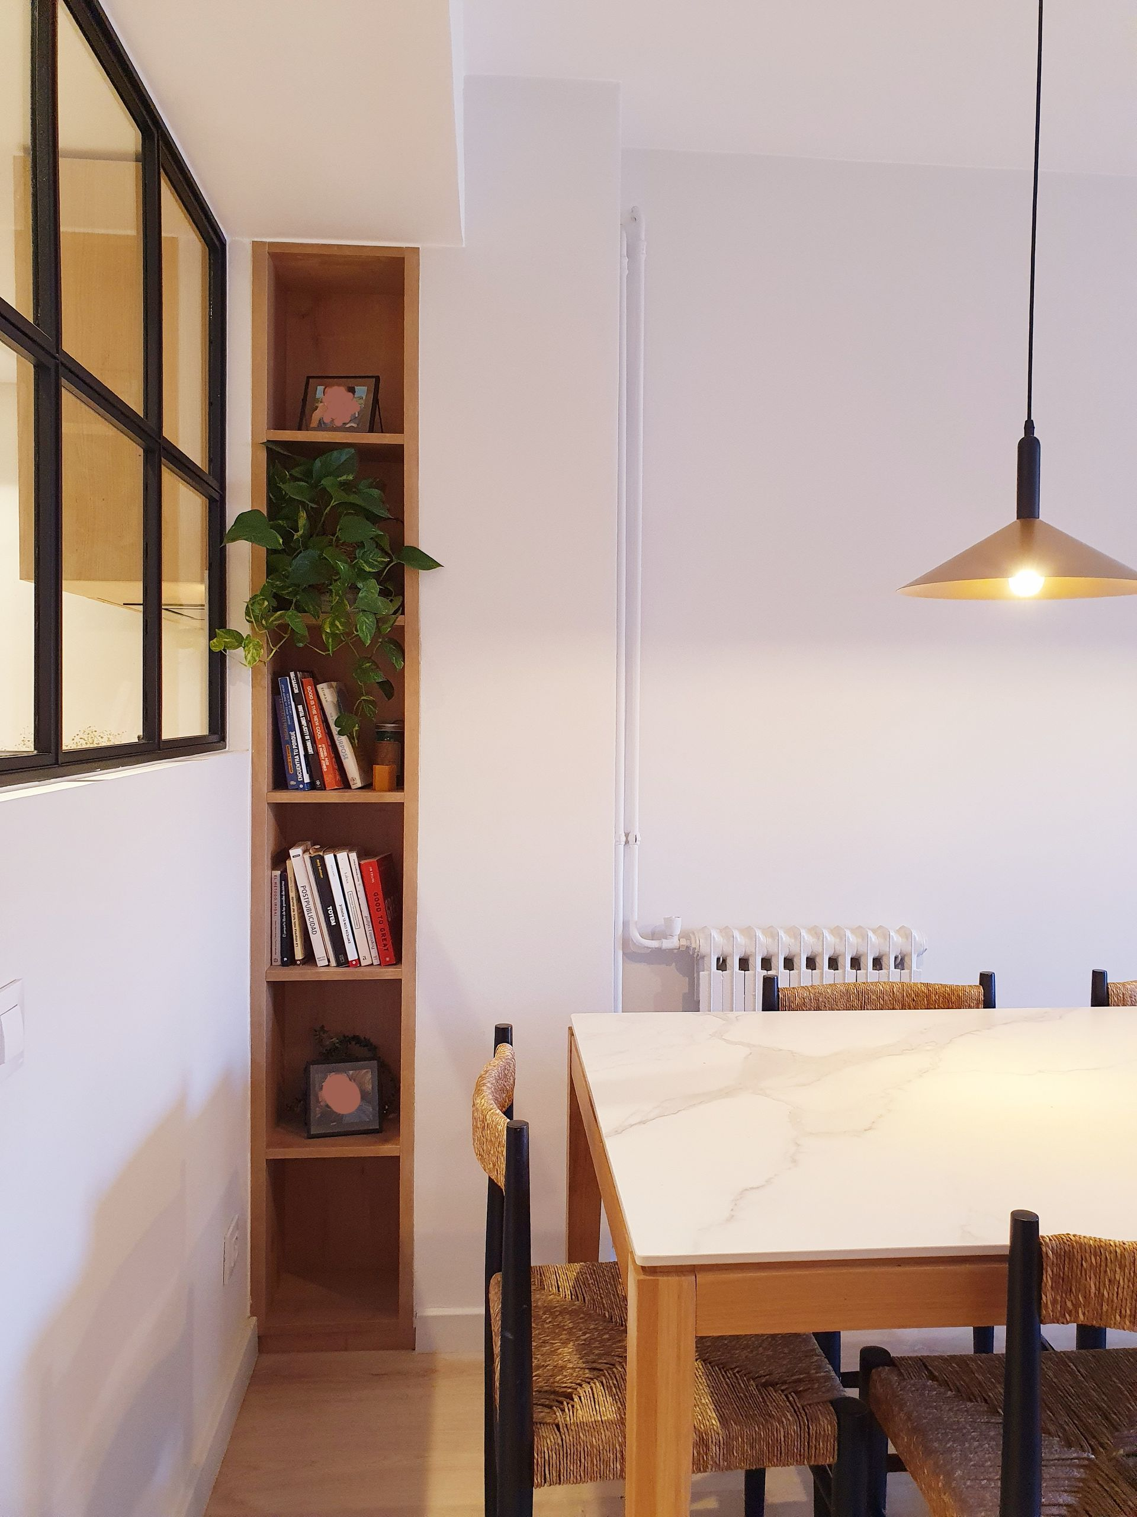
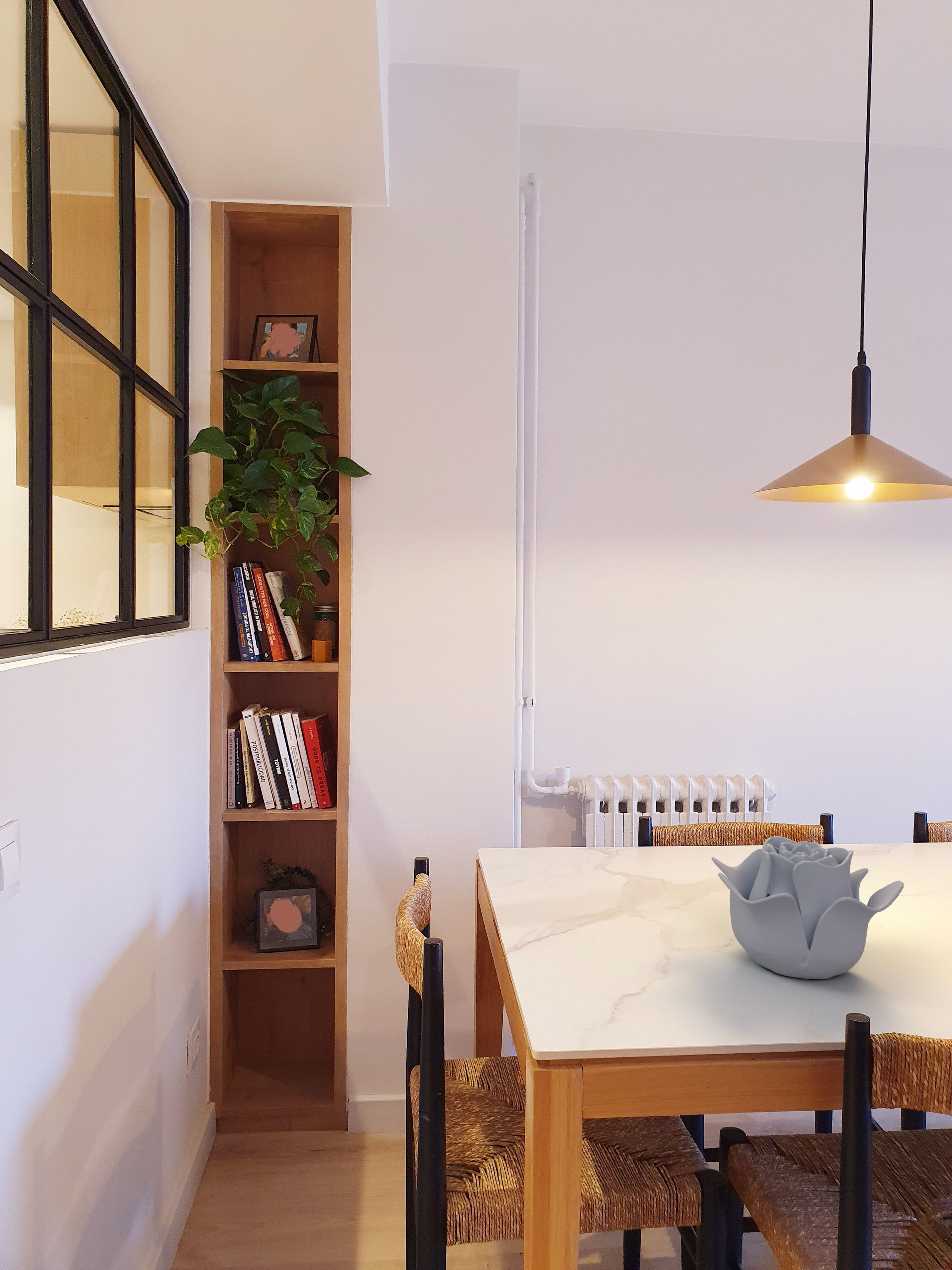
+ decorative bowl [711,835,904,980]
